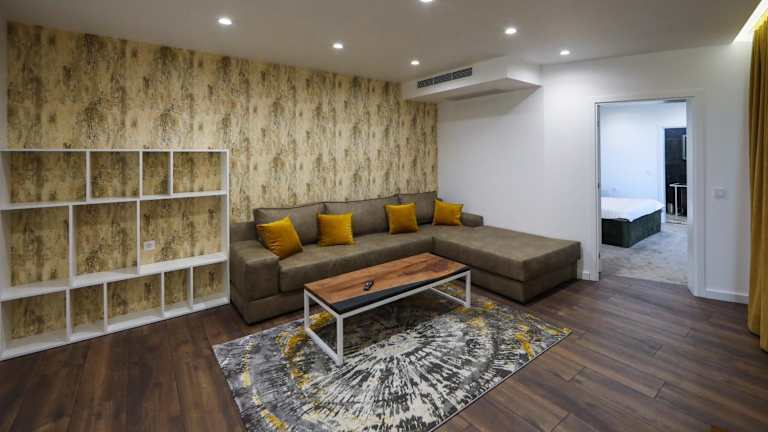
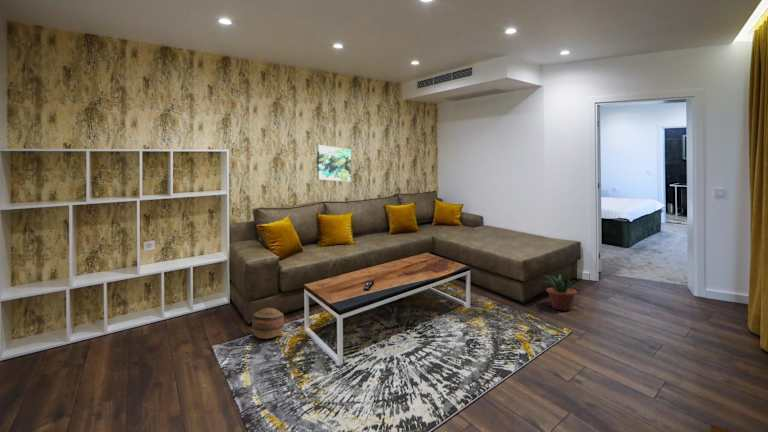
+ wall art [316,144,352,183]
+ potted plant [539,274,578,311]
+ basket [251,307,285,340]
